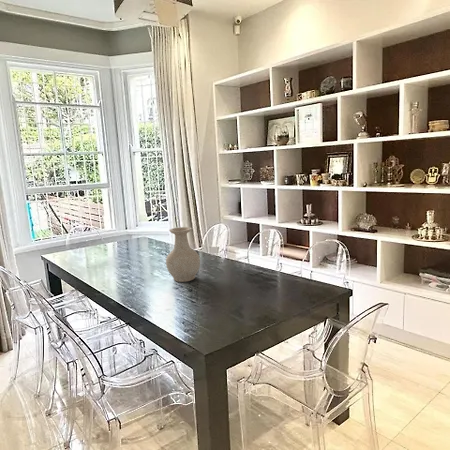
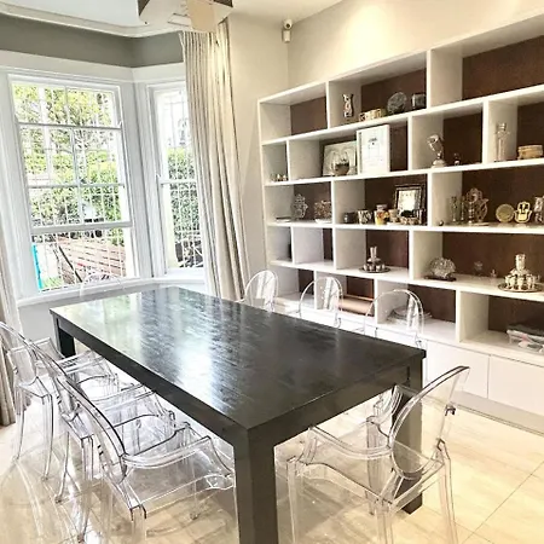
- vase [165,226,201,283]
